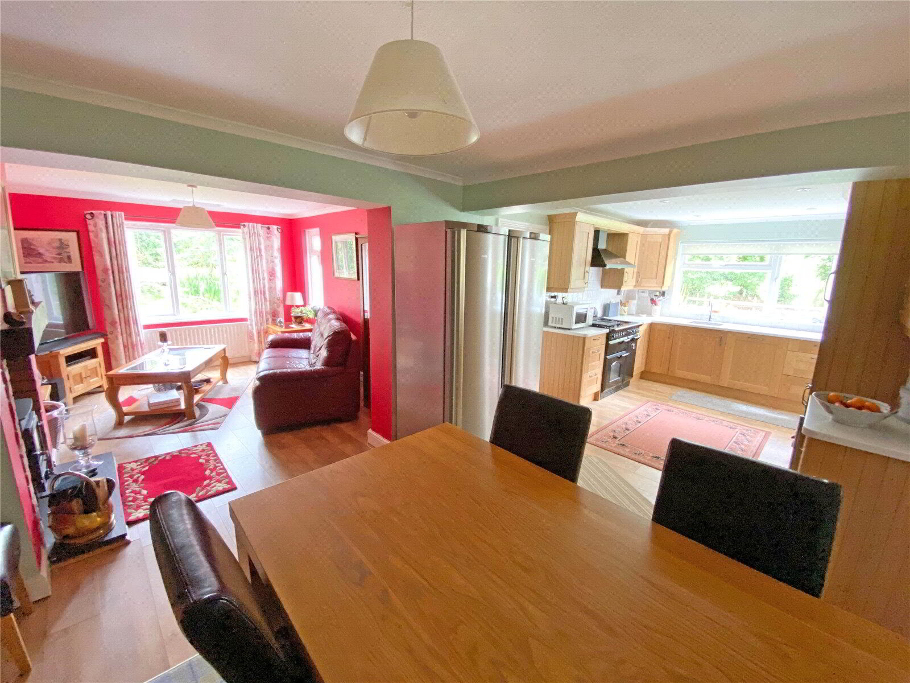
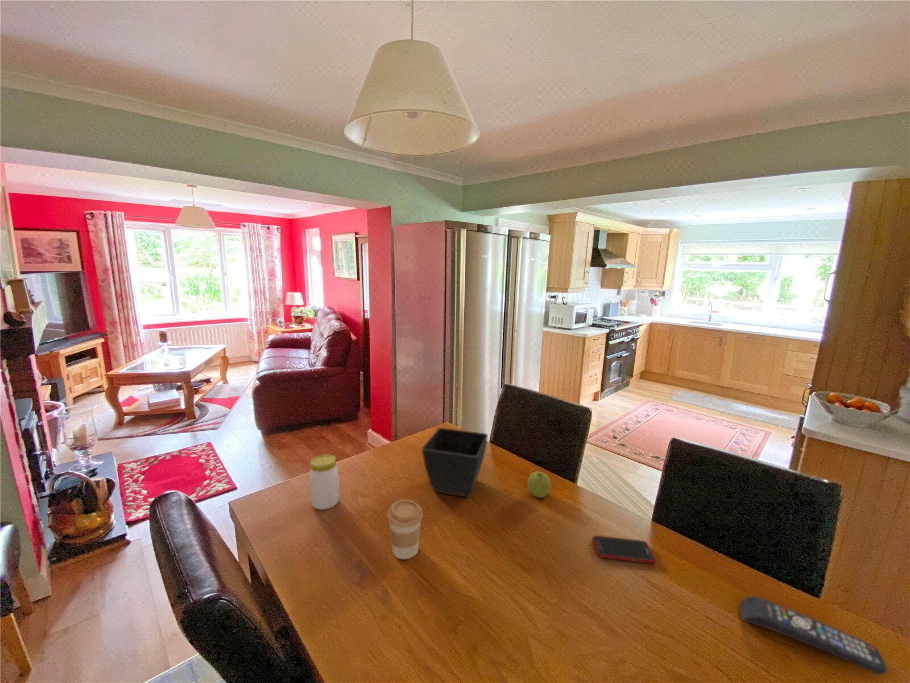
+ fruit [527,471,552,499]
+ remote control [739,595,888,675]
+ flower pot [421,427,489,498]
+ coffee cup [386,499,424,560]
+ jar [308,454,340,511]
+ cell phone [592,535,656,564]
